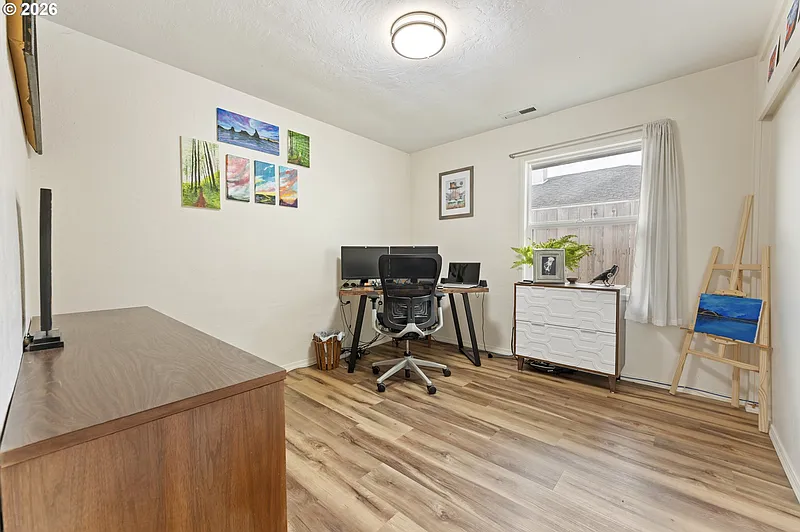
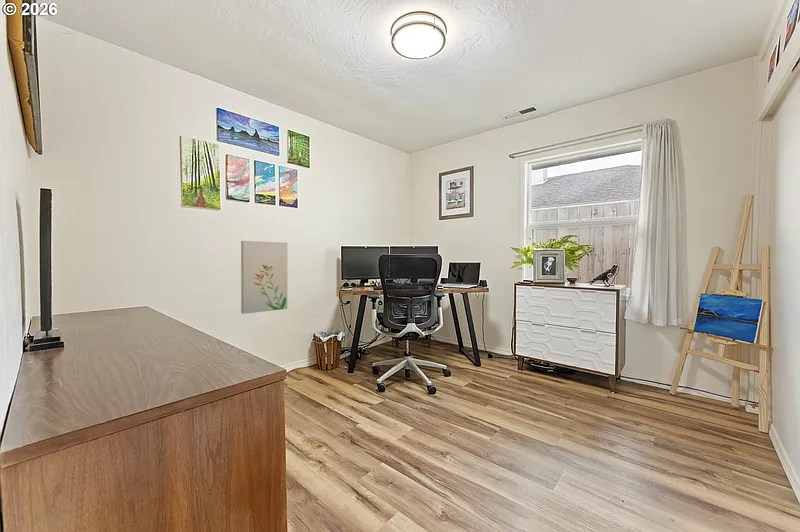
+ wall art [240,240,288,315]
